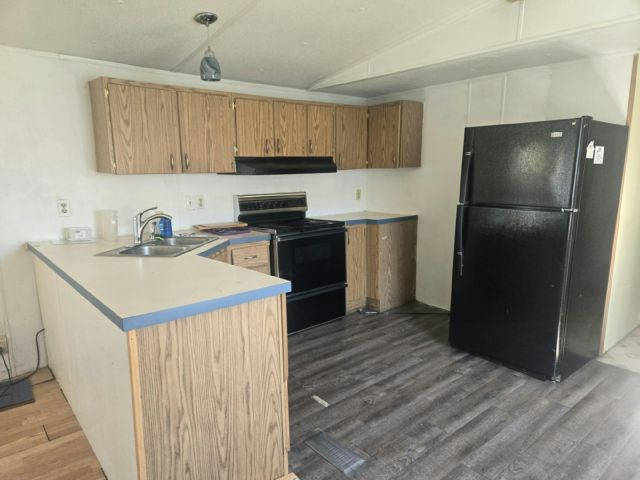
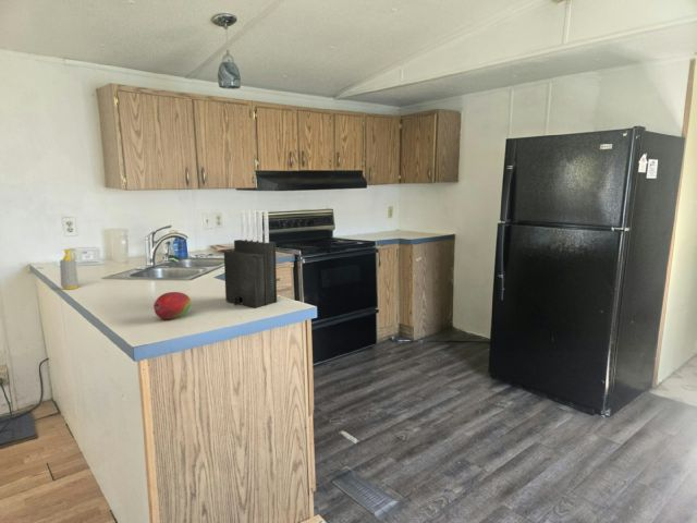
+ fruit [152,291,192,320]
+ knife block [223,209,278,309]
+ soap bottle [59,248,80,290]
